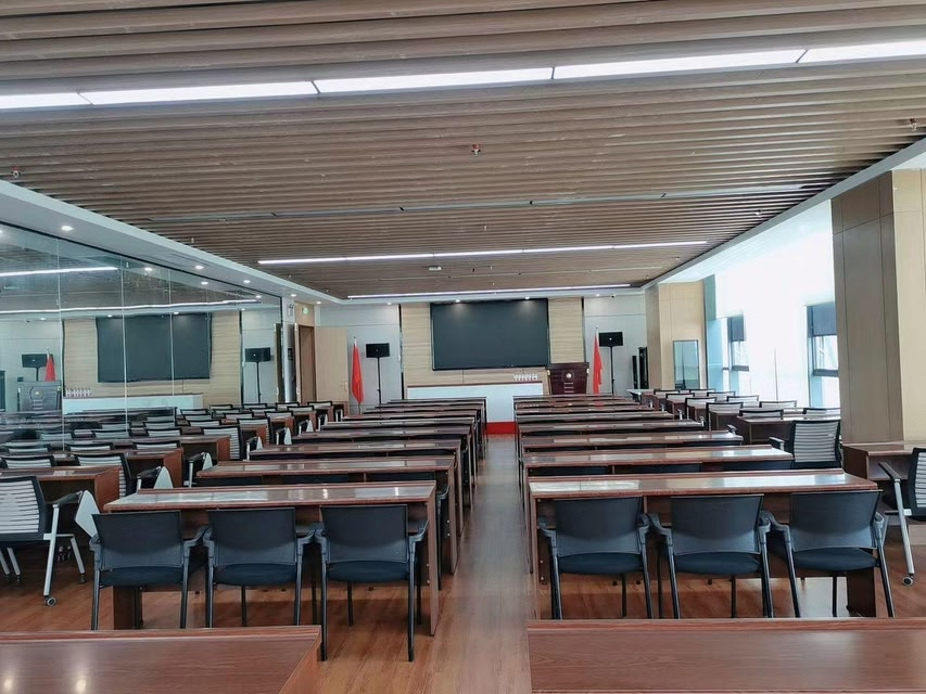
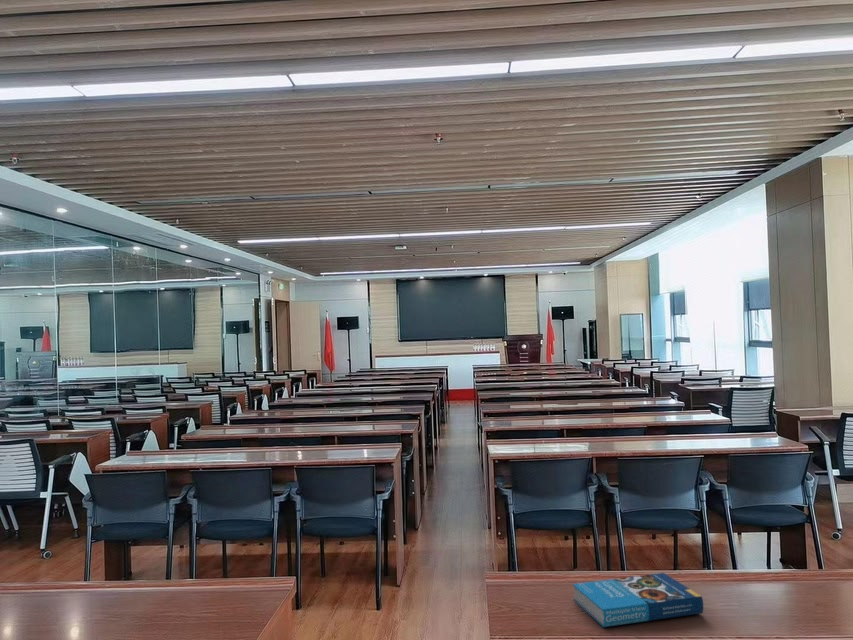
+ book [572,572,704,628]
